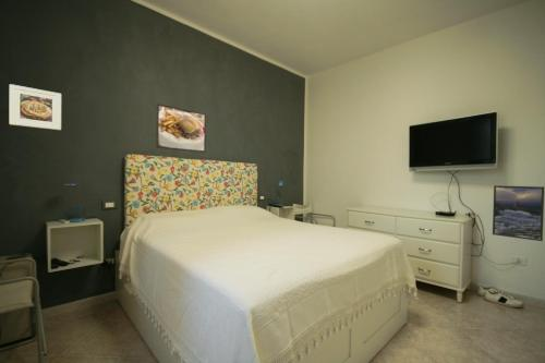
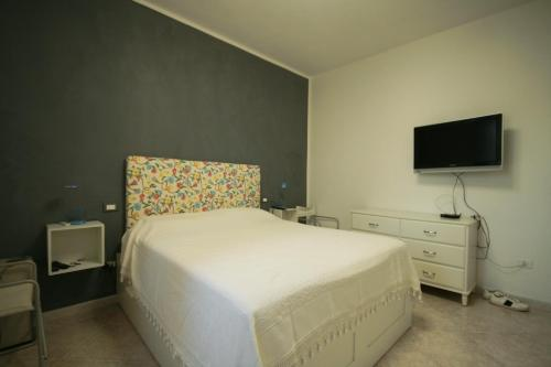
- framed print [492,184,545,242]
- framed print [155,102,207,154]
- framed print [9,83,62,131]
